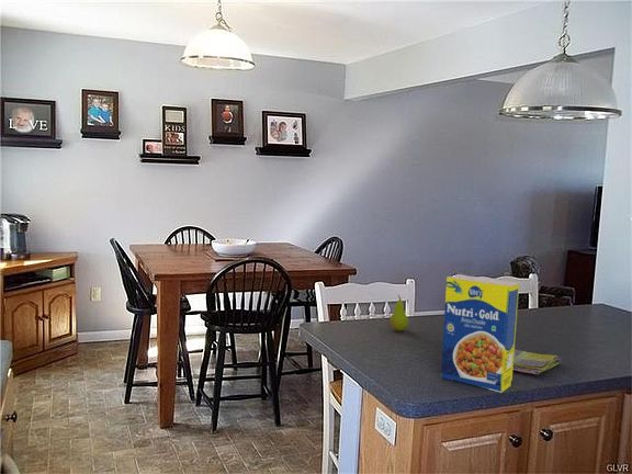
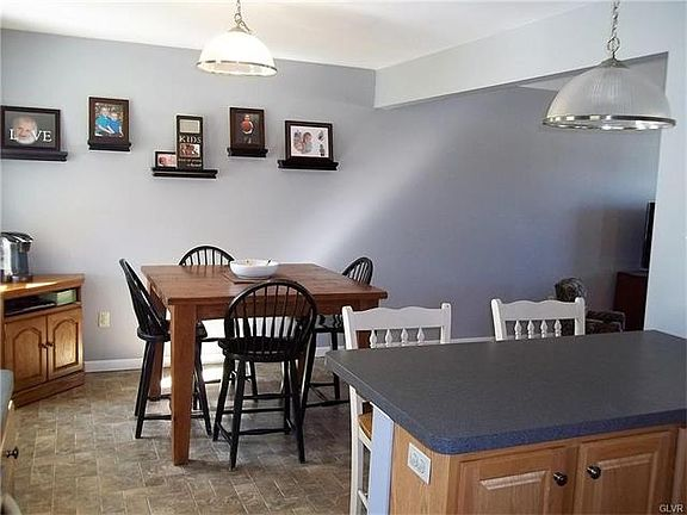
- fruit [390,294,409,331]
- legume [440,273,520,394]
- dish towel [512,348,562,376]
